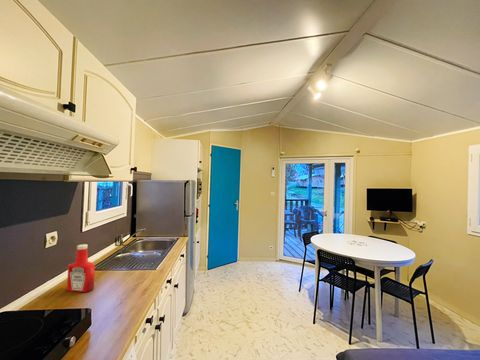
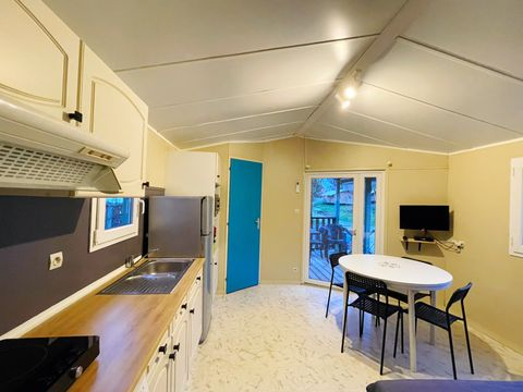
- soap bottle [66,243,96,293]
